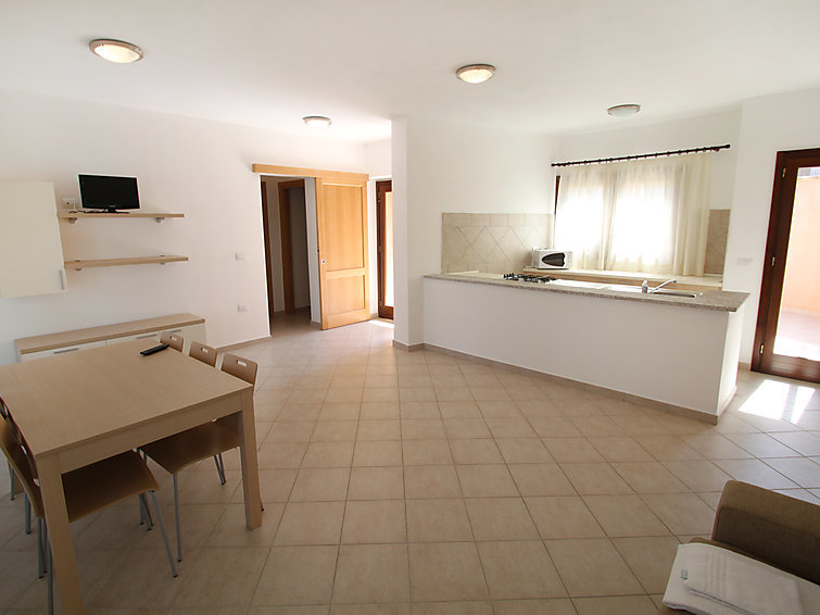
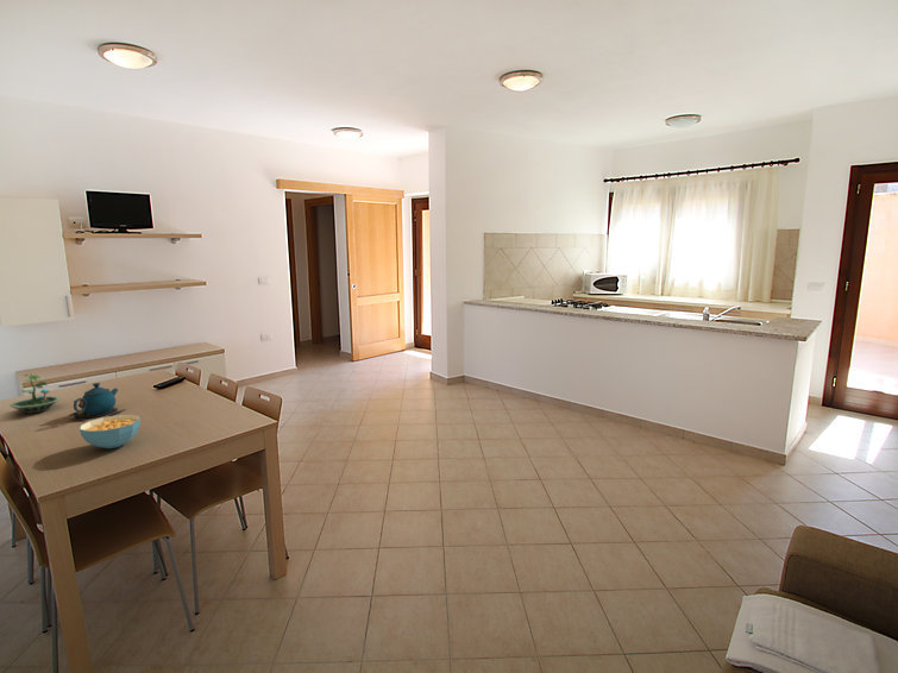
+ terrarium [8,373,63,415]
+ teapot [67,382,127,421]
+ cereal bowl [79,414,142,449]
